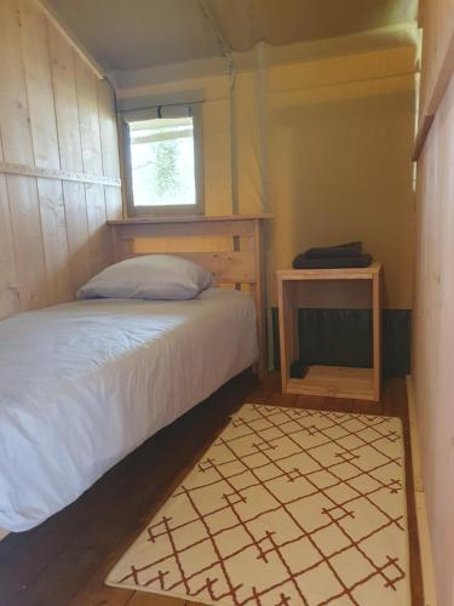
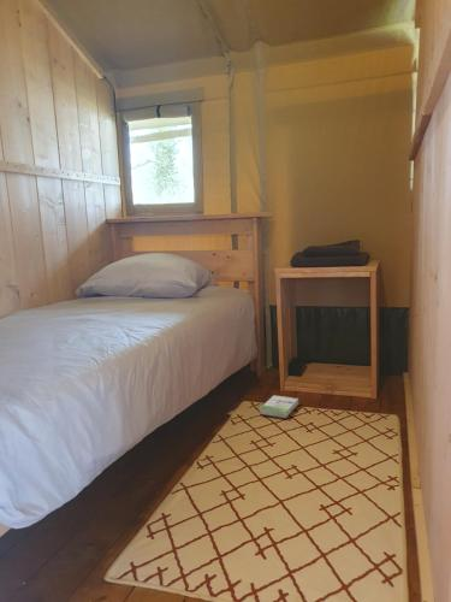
+ box [259,394,299,419]
